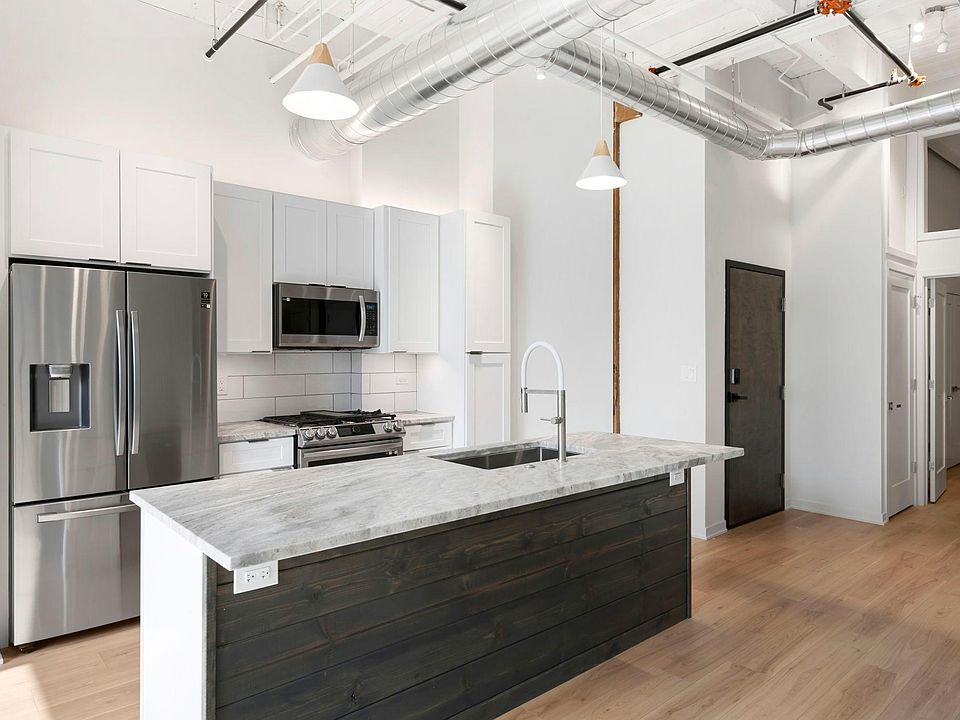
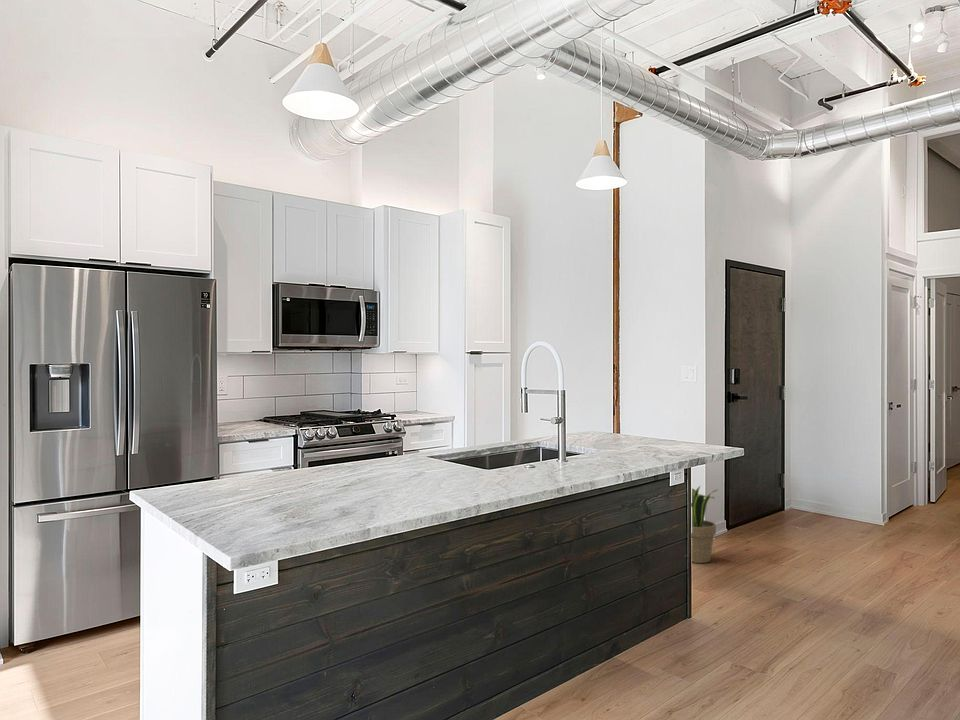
+ potted plant [690,485,718,564]
